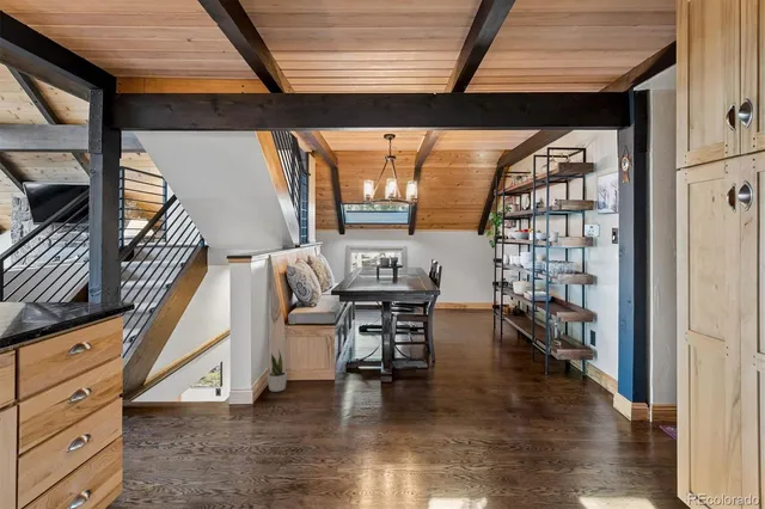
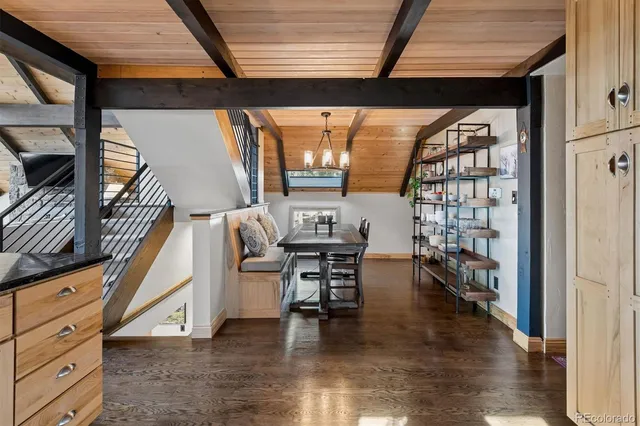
- potted plant [267,349,288,393]
